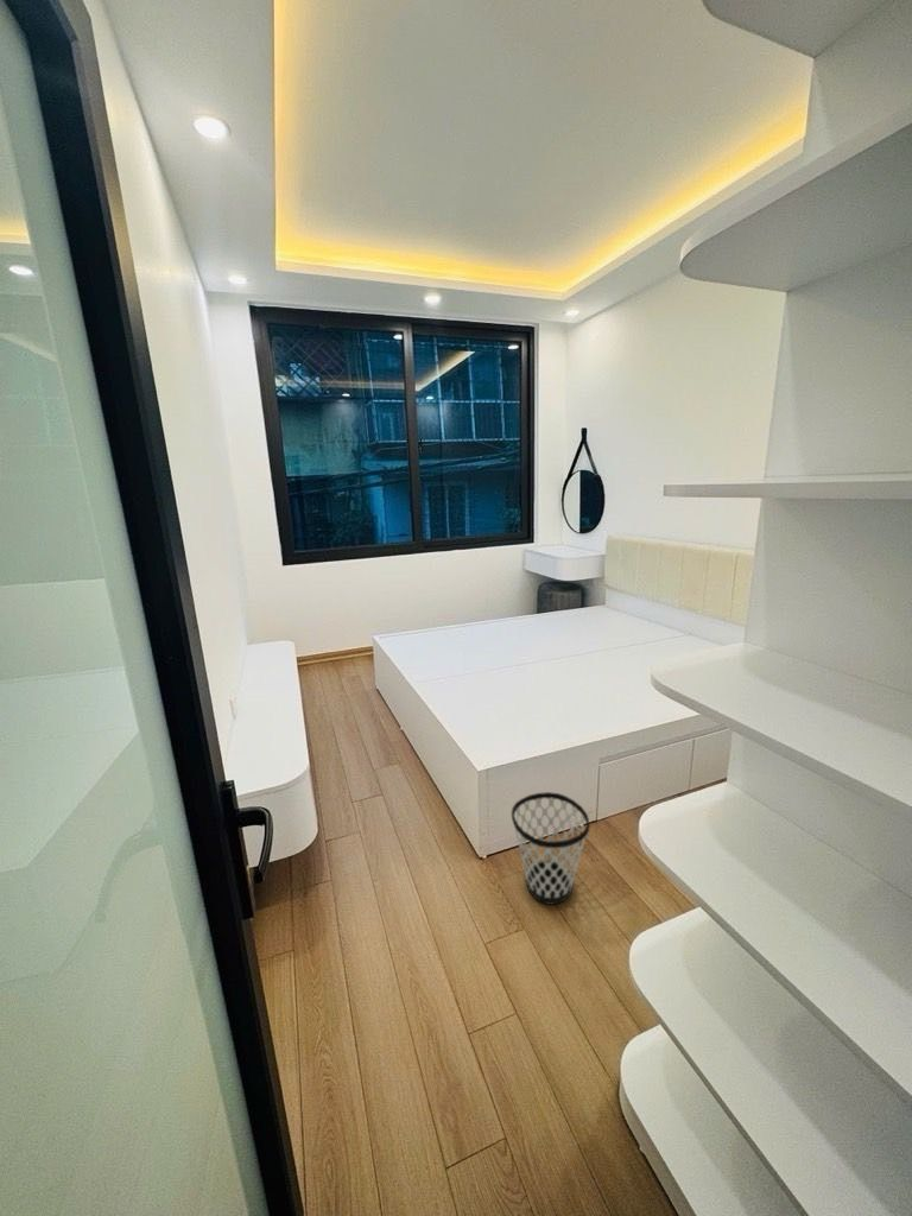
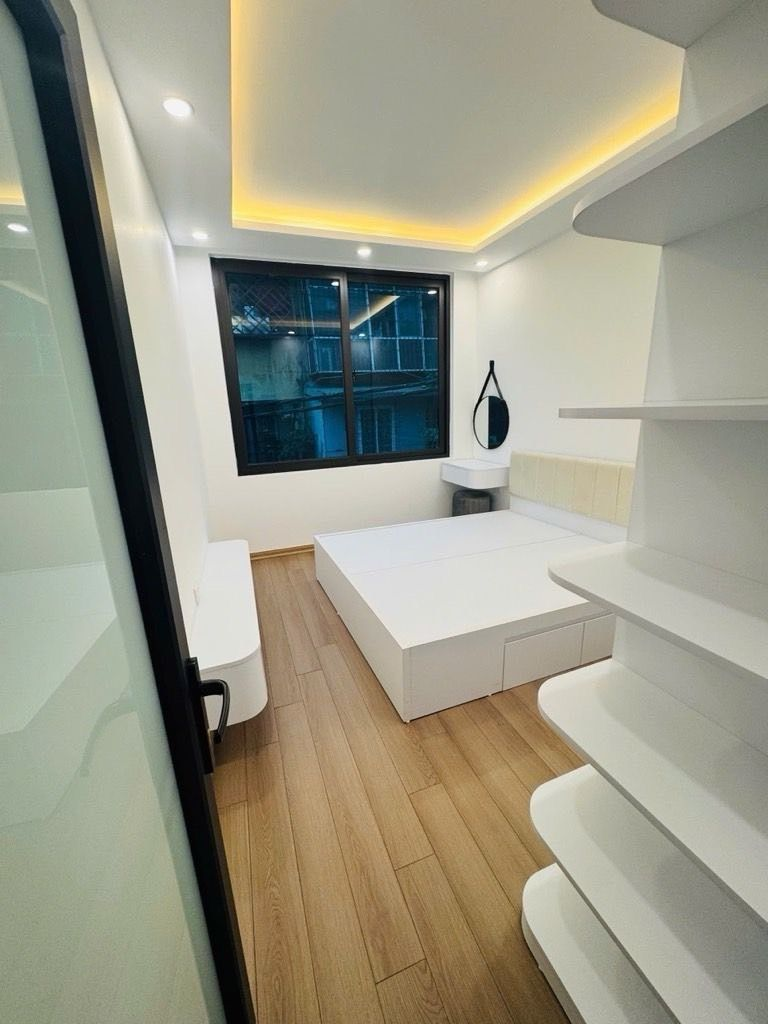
- wastebasket [511,791,591,906]
